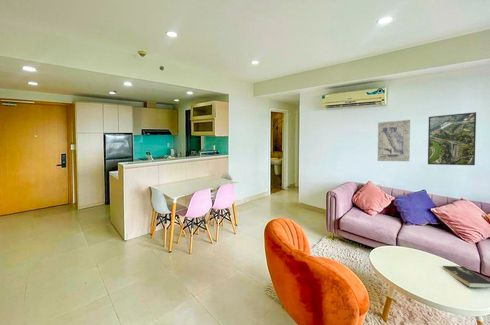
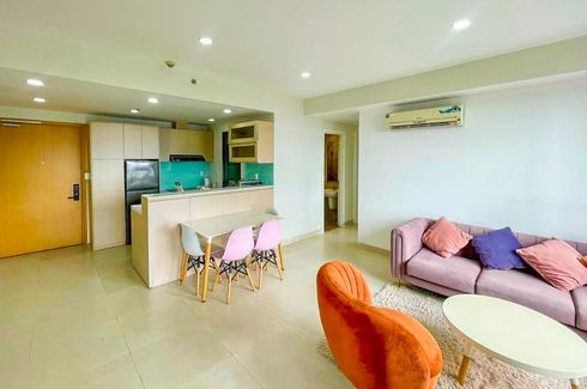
- wall art [377,119,411,162]
- book [442,265,490,289]
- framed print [427,111,477,166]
